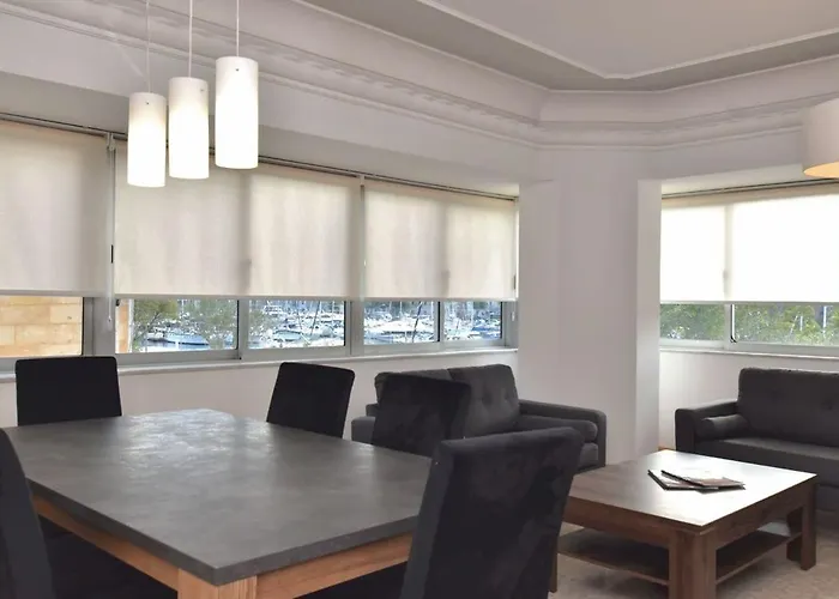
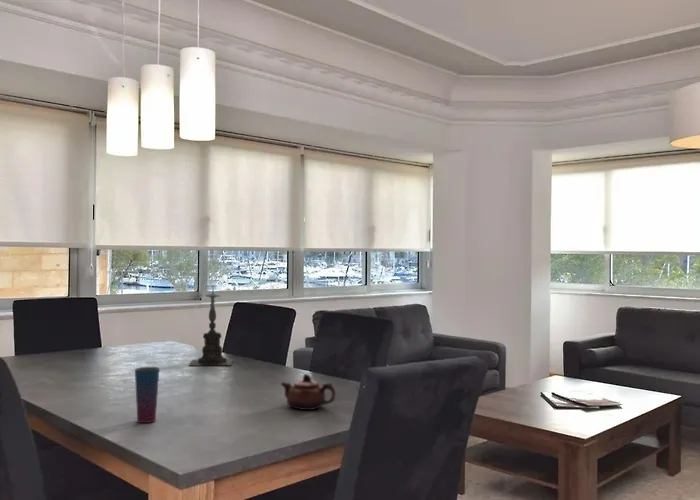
+ candle holder [188,288,234,367]
+ cup [134,366,161,424]
+ teapot [280,373,337,411]
